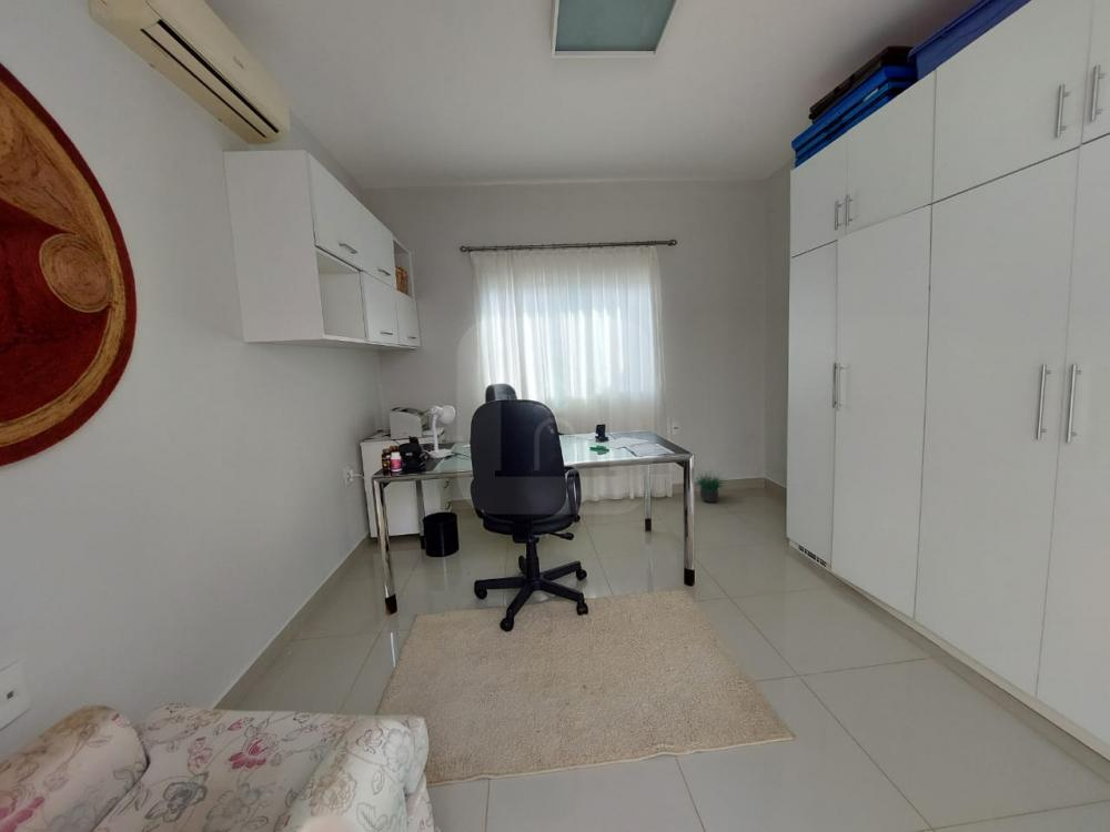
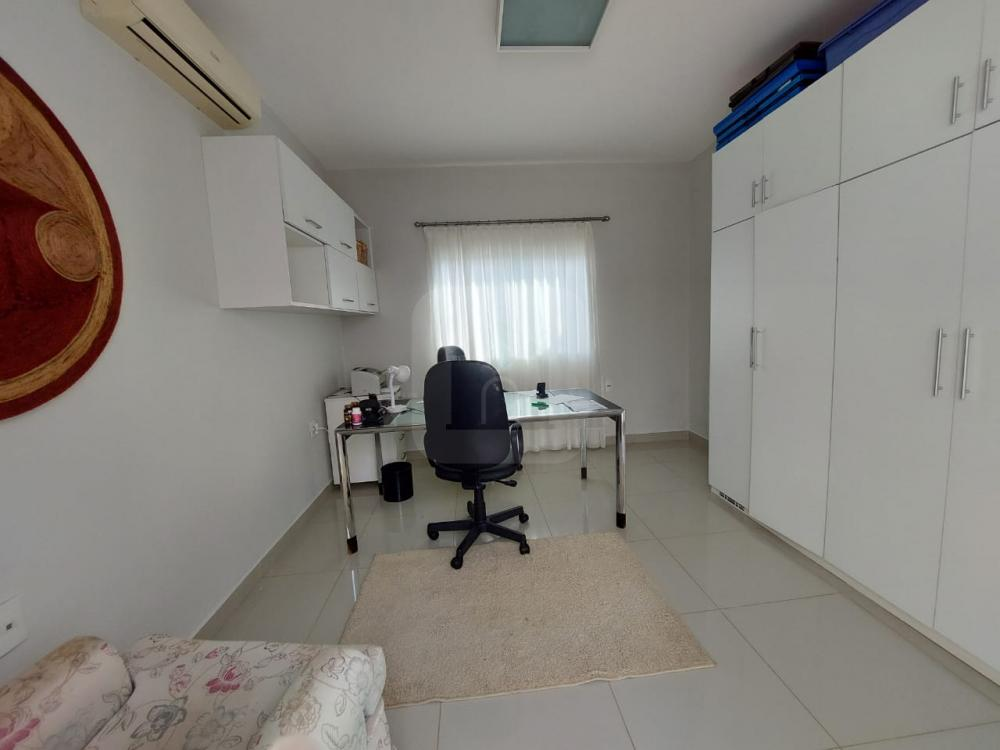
- potted plant [695,464,727,504]
